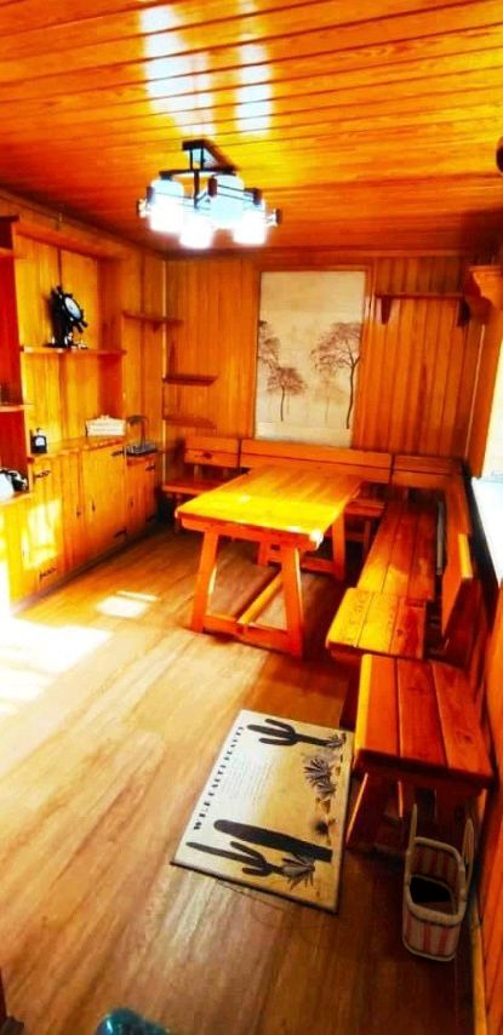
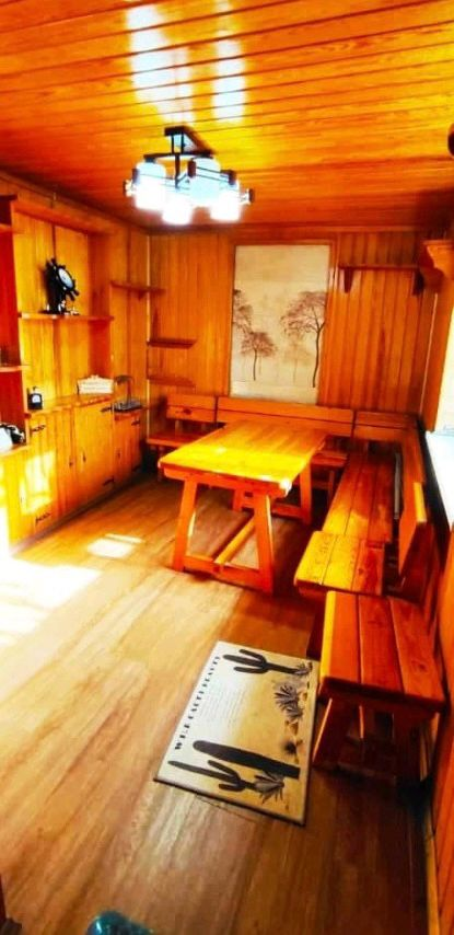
- basket [401,802,475,962]
